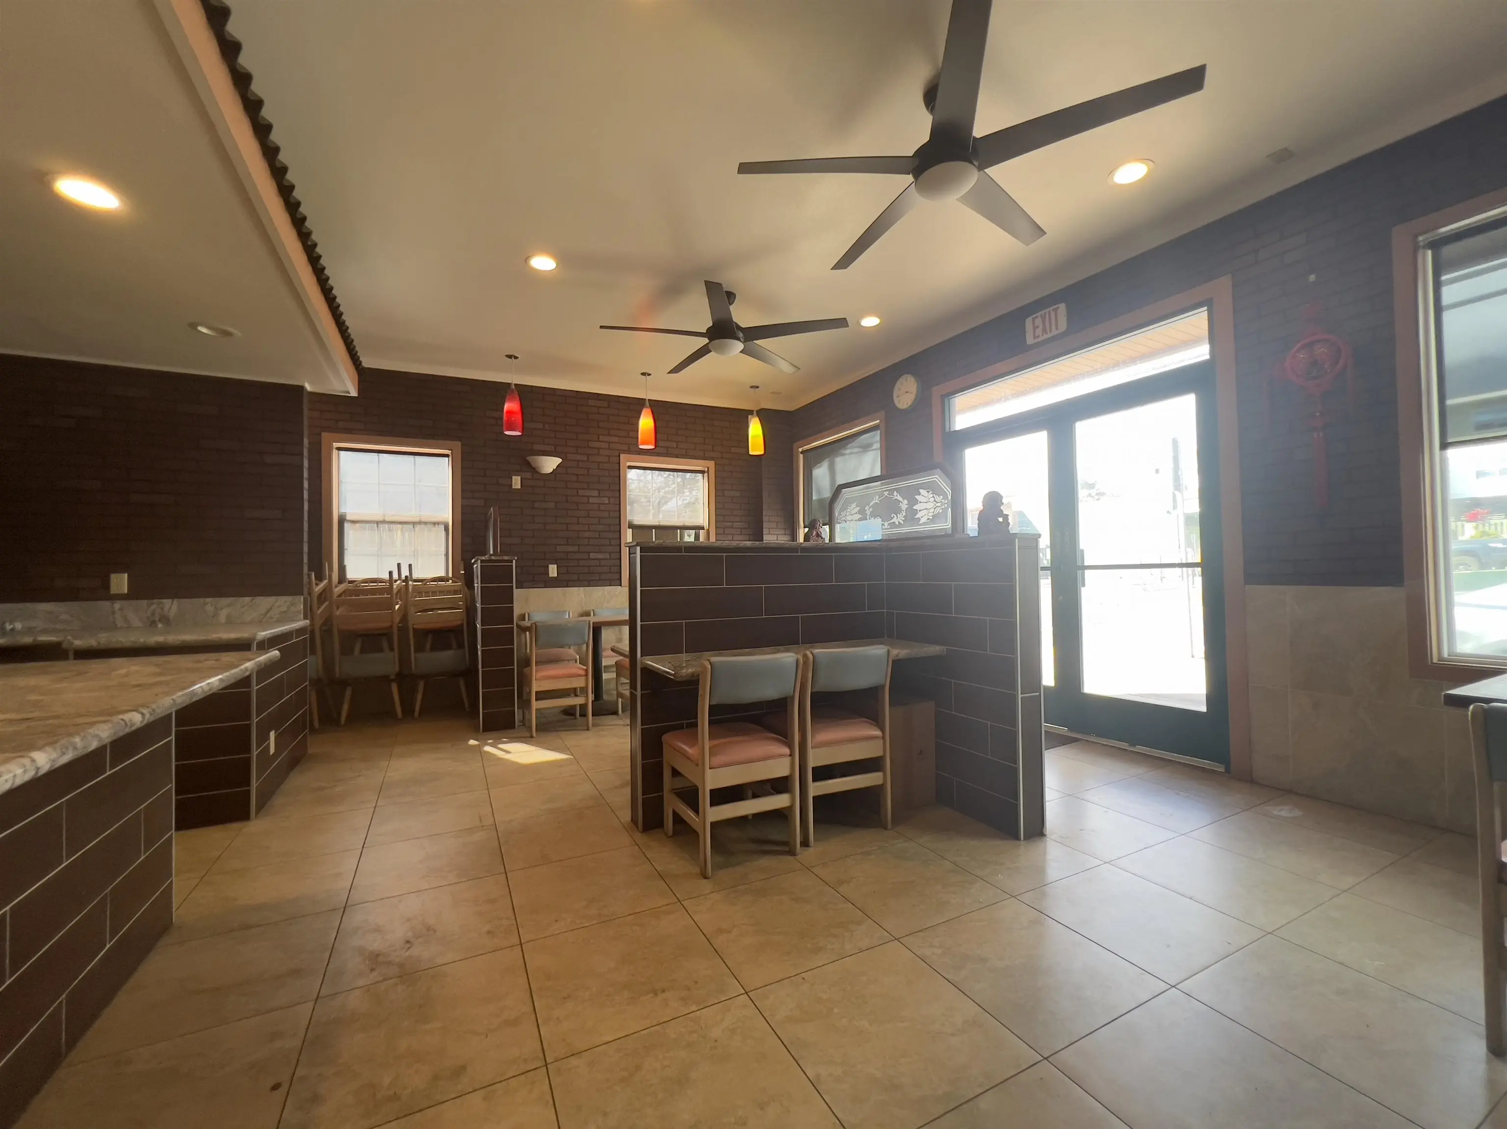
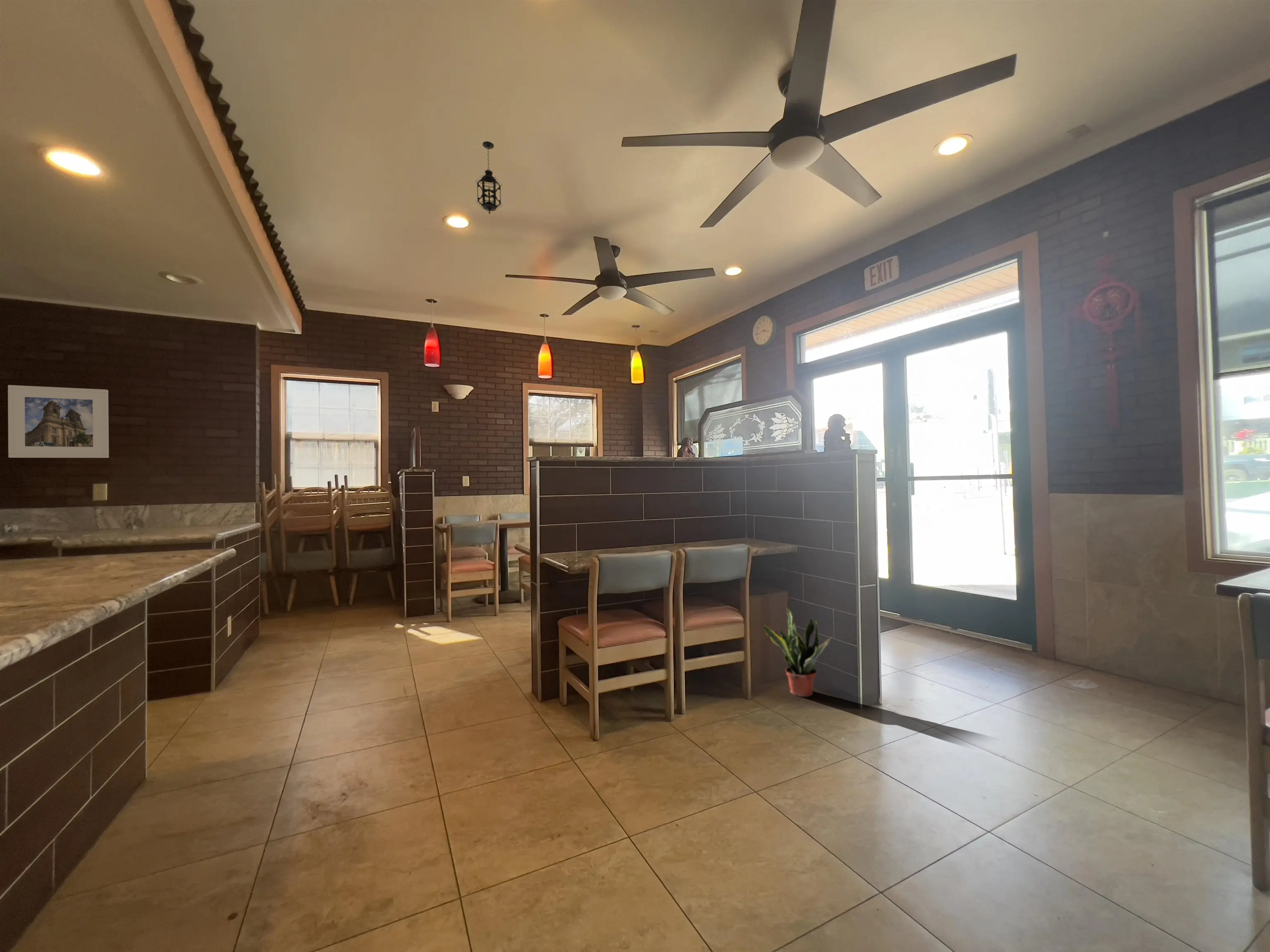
+ hanging lantern [475,141,503,214]
+ potted plant [764,606,833,697]
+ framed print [7,385,109,458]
